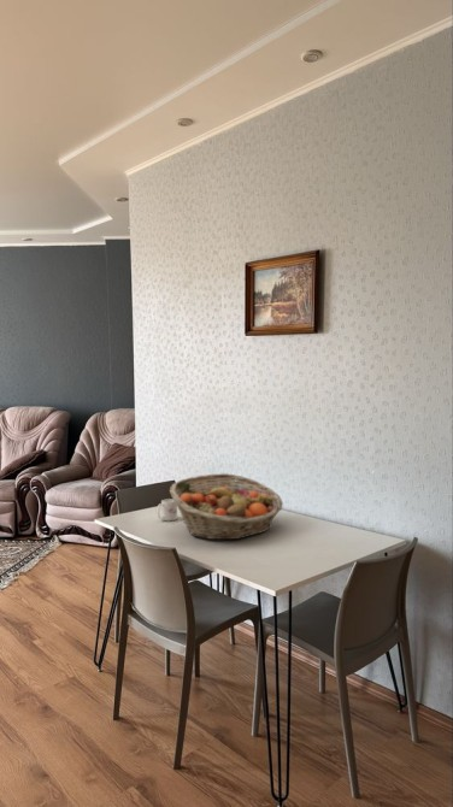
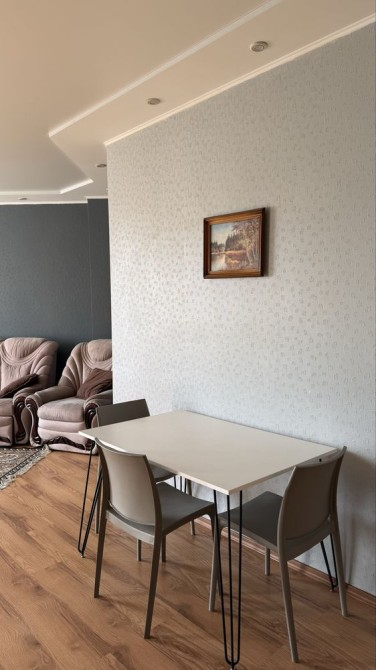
- mug [157,497,178,522]
- fruit basket [169,472,284,541]
